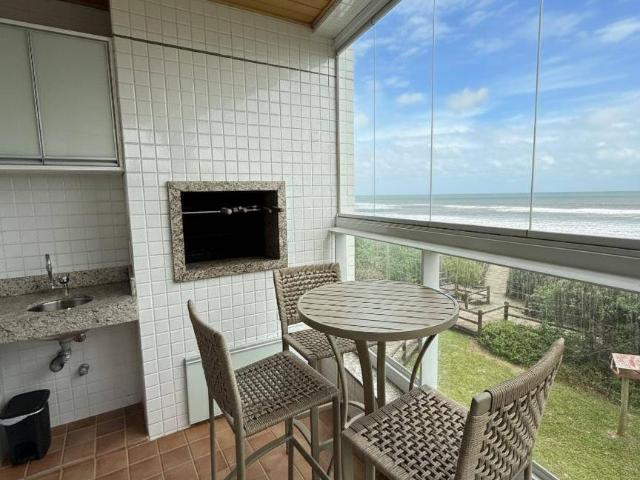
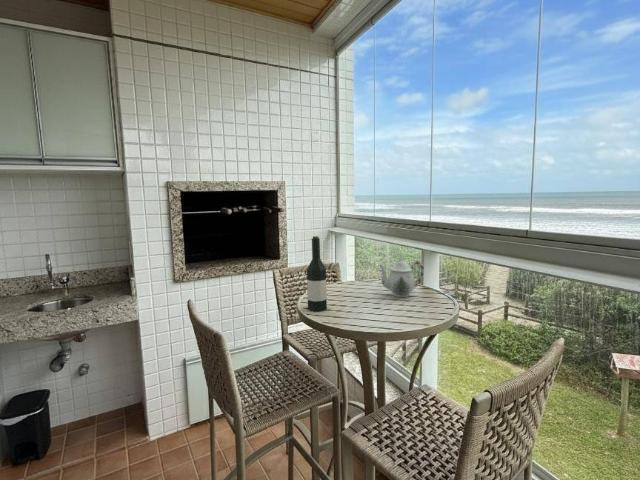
+ teapot [378,256,425,298]
+ wine bottle [306,235,328,312]
